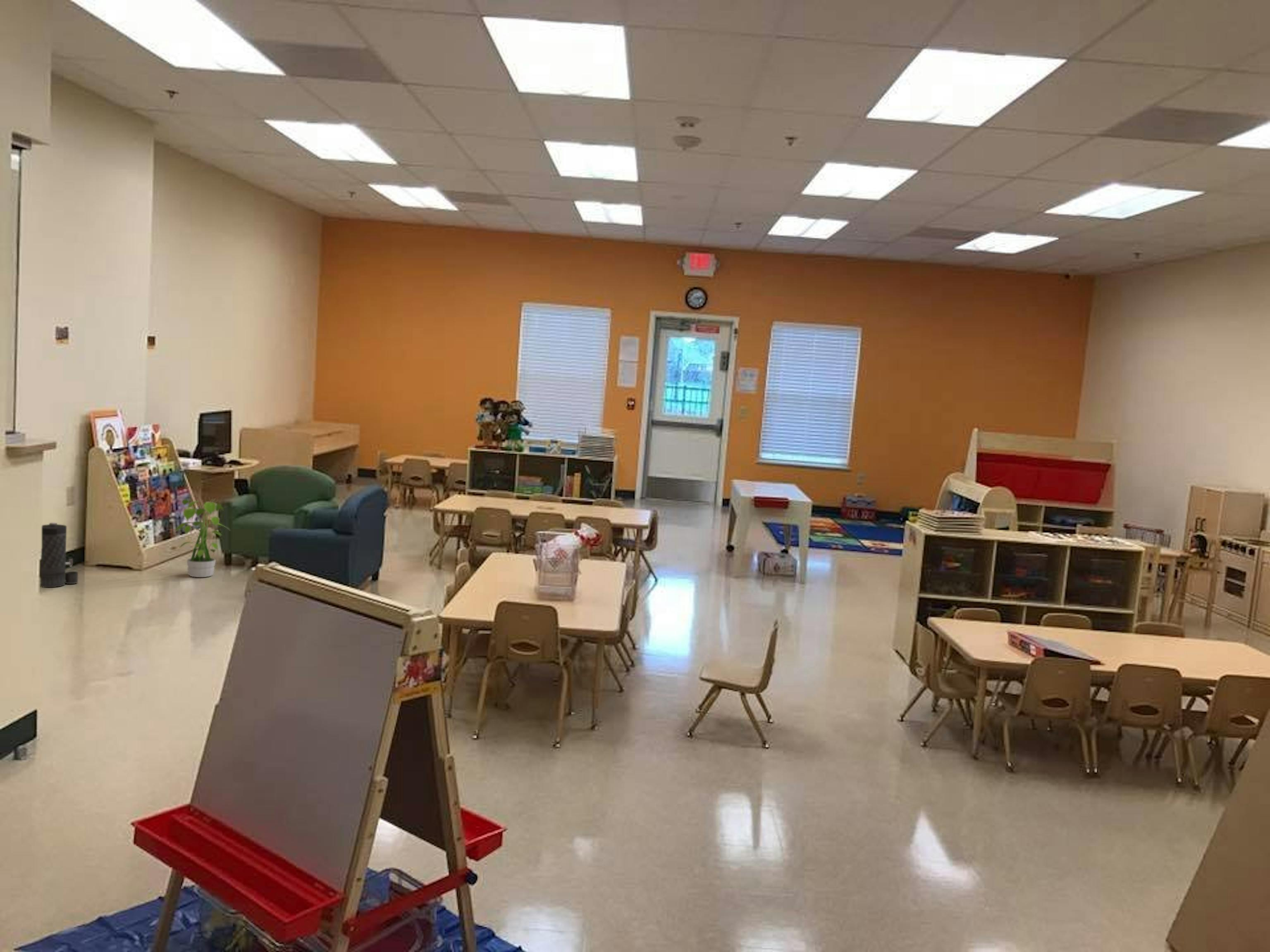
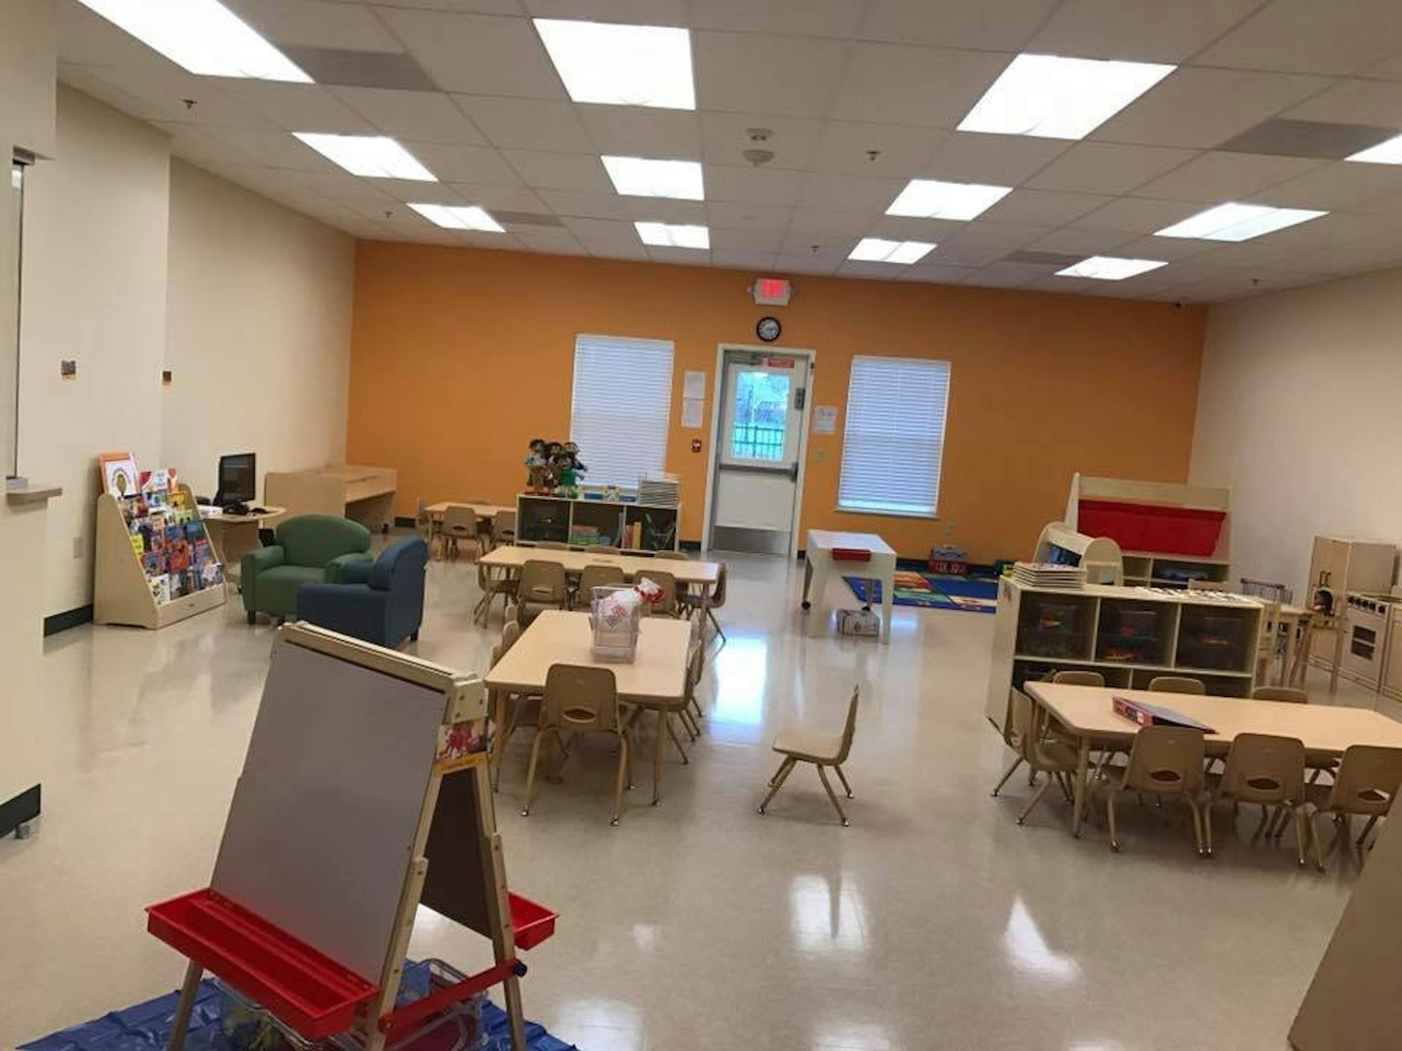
- potted plant [173,497,231,578]
- canister [40,522,79,588]
